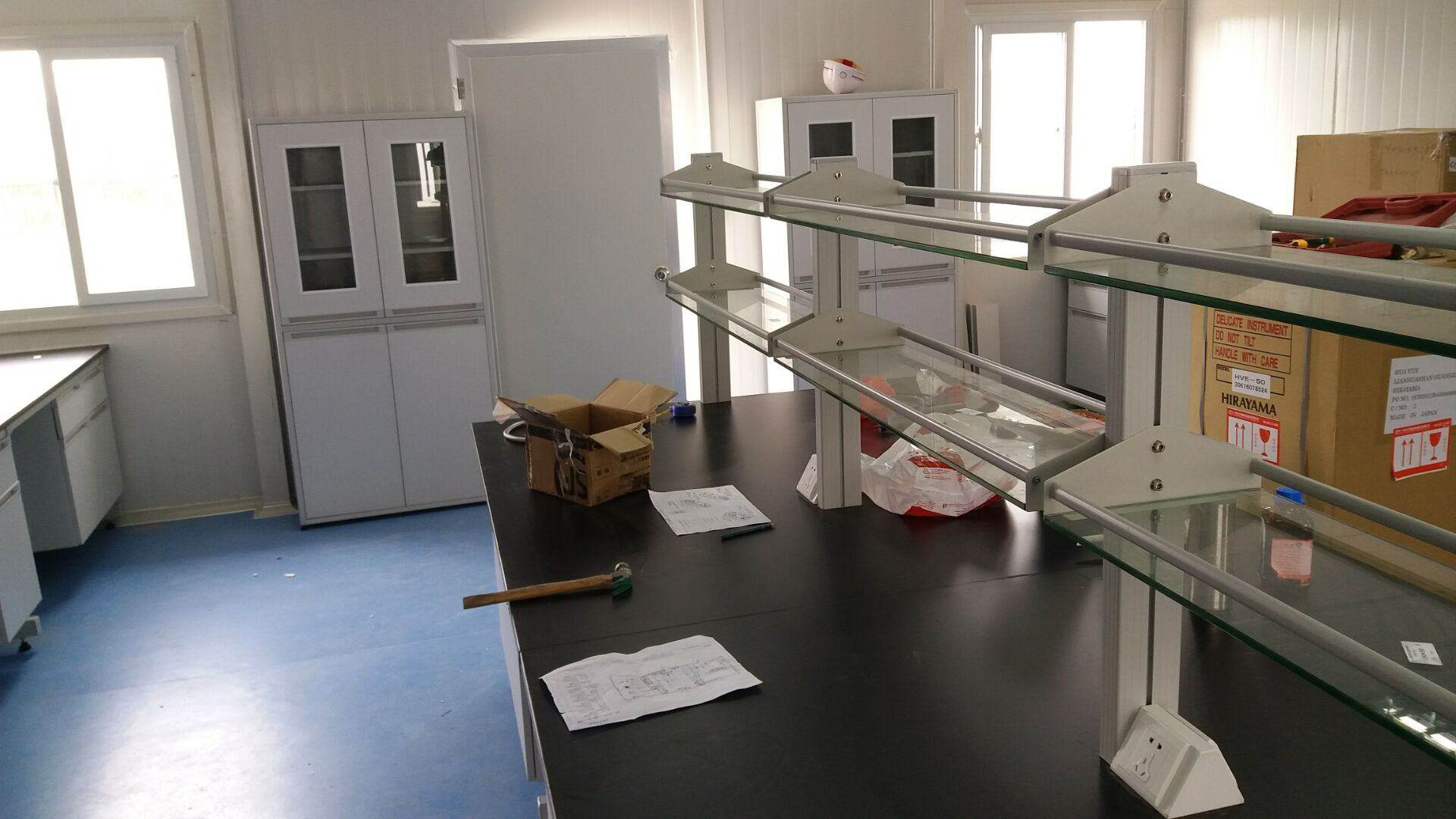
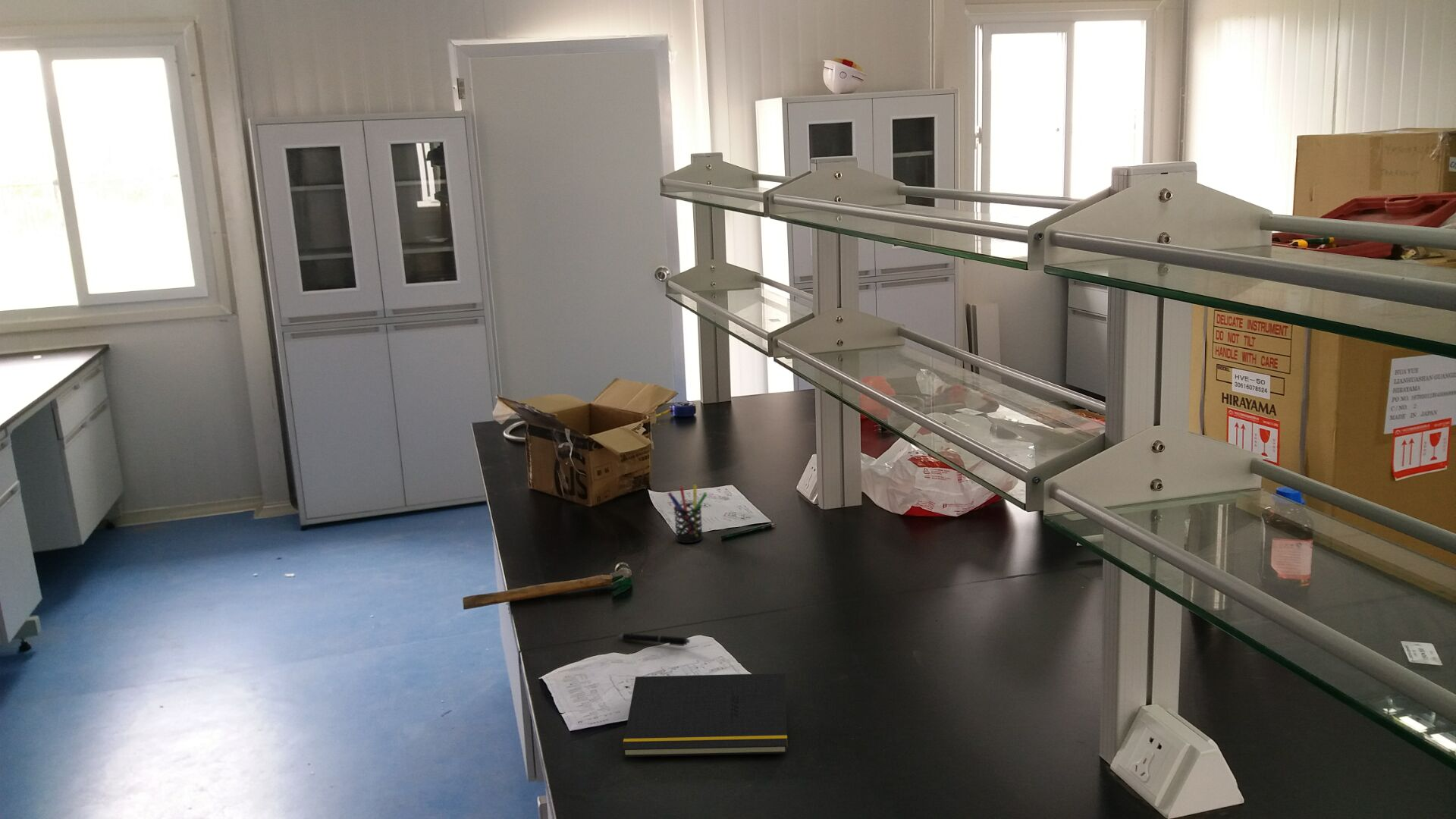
+ notepad [622,673,788,758]
+ pen holder [667,484,708,544]
+ pen [616,632,691,647]
